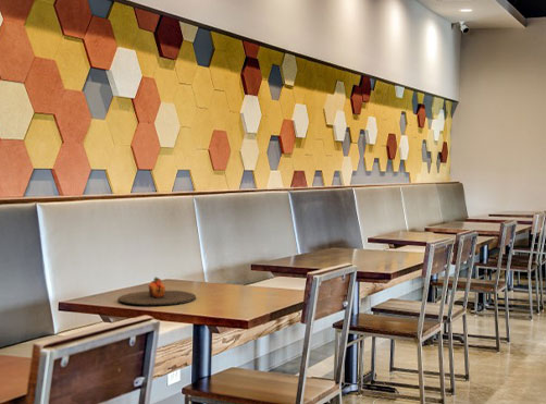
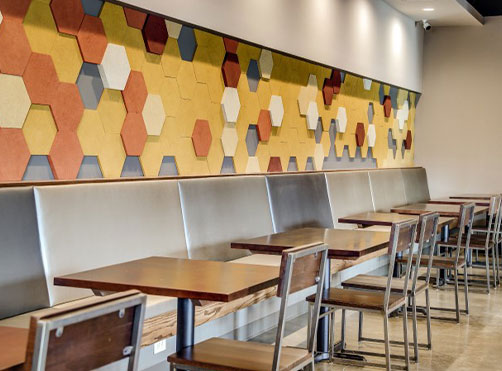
- plate [116,277,197,306]
